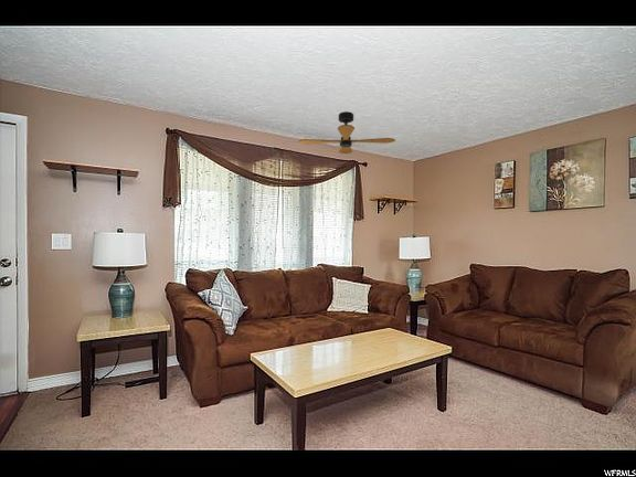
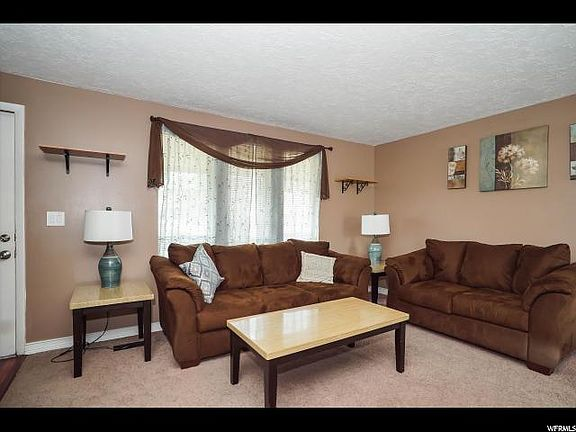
- ceiling fan [297,110,396,155]
